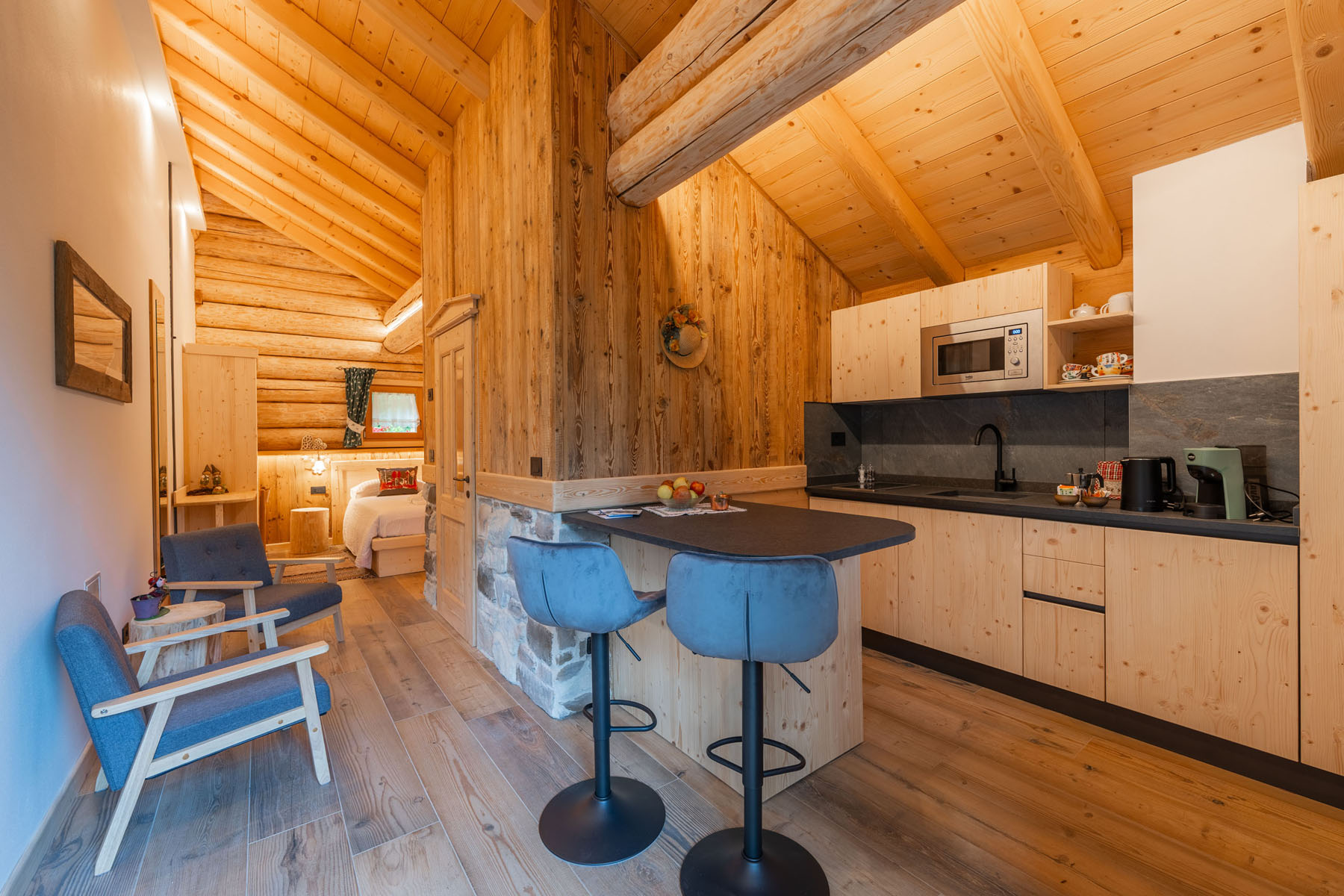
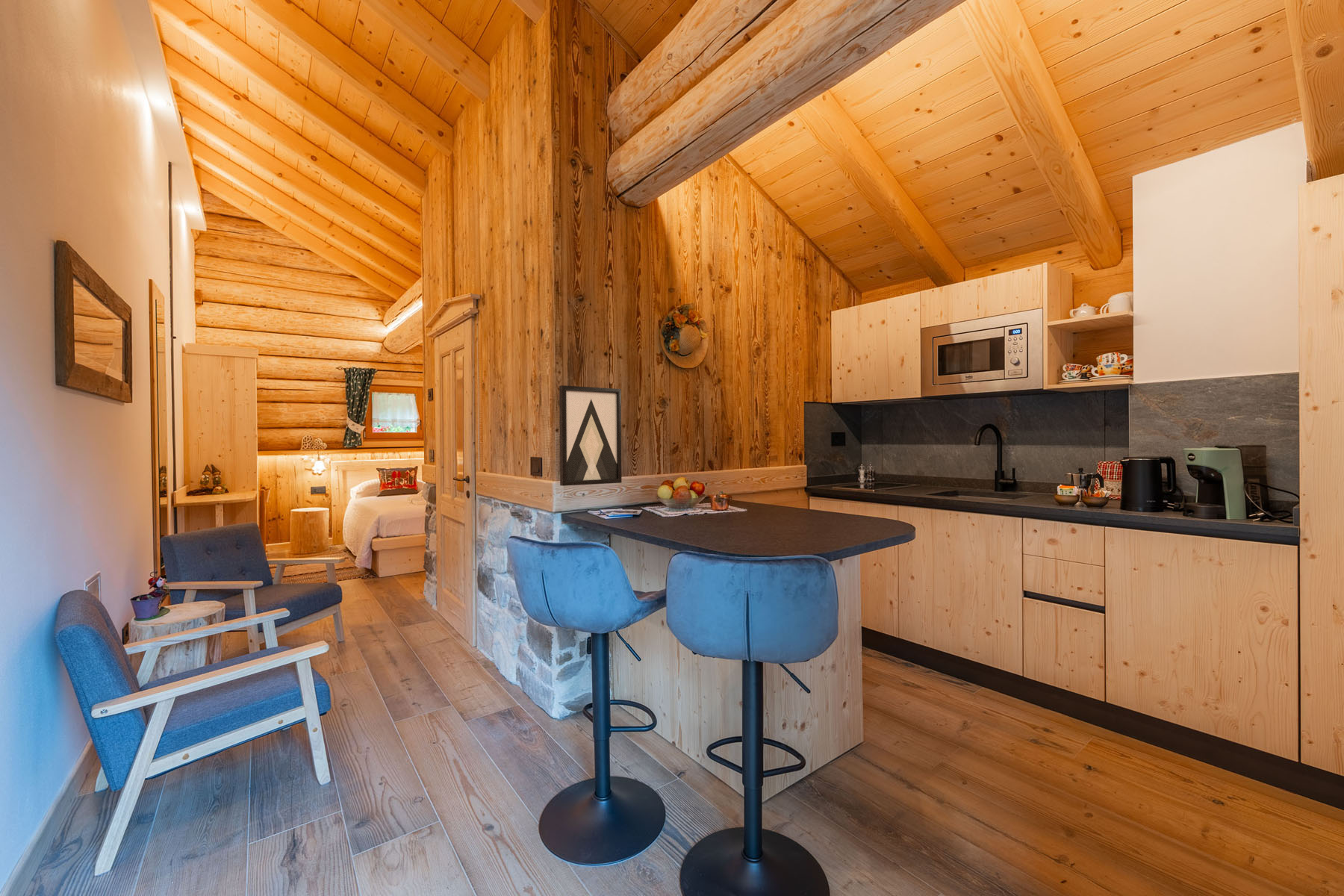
+ wall art [559,385,623,487]
